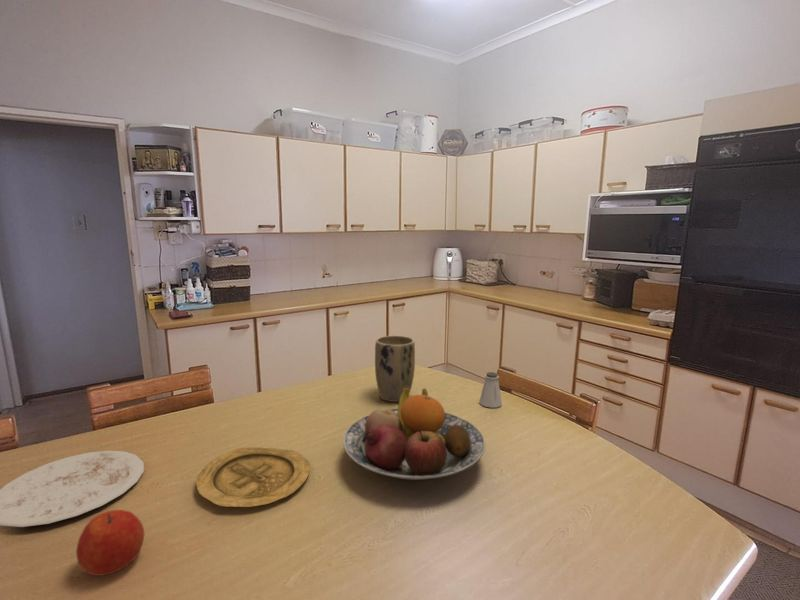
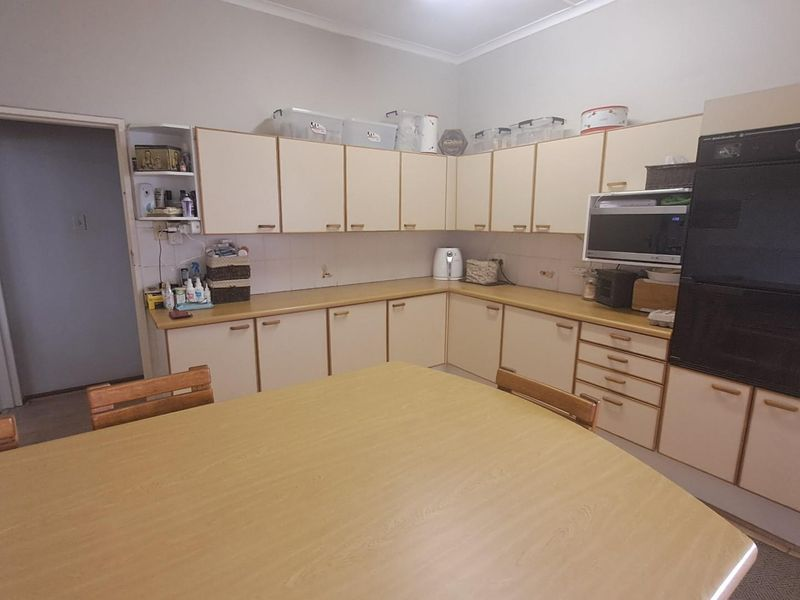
- plant pot [374,334,416,403]
- apple [75,509,145,577]
- plate [0,450,145,528]
- saltshaker [478,371,503,409]
- fruit bowl [342,386,486,481]
- plate [195,447,311,508]
